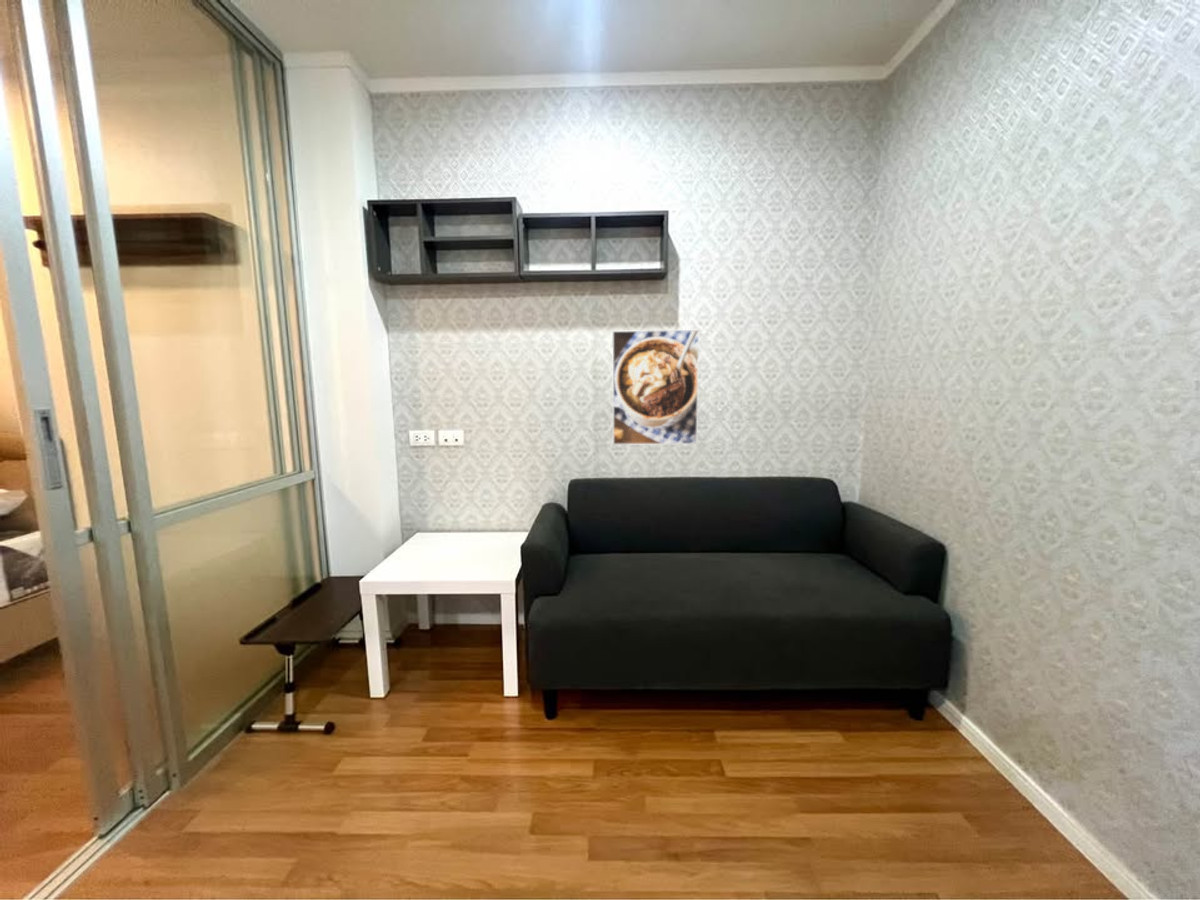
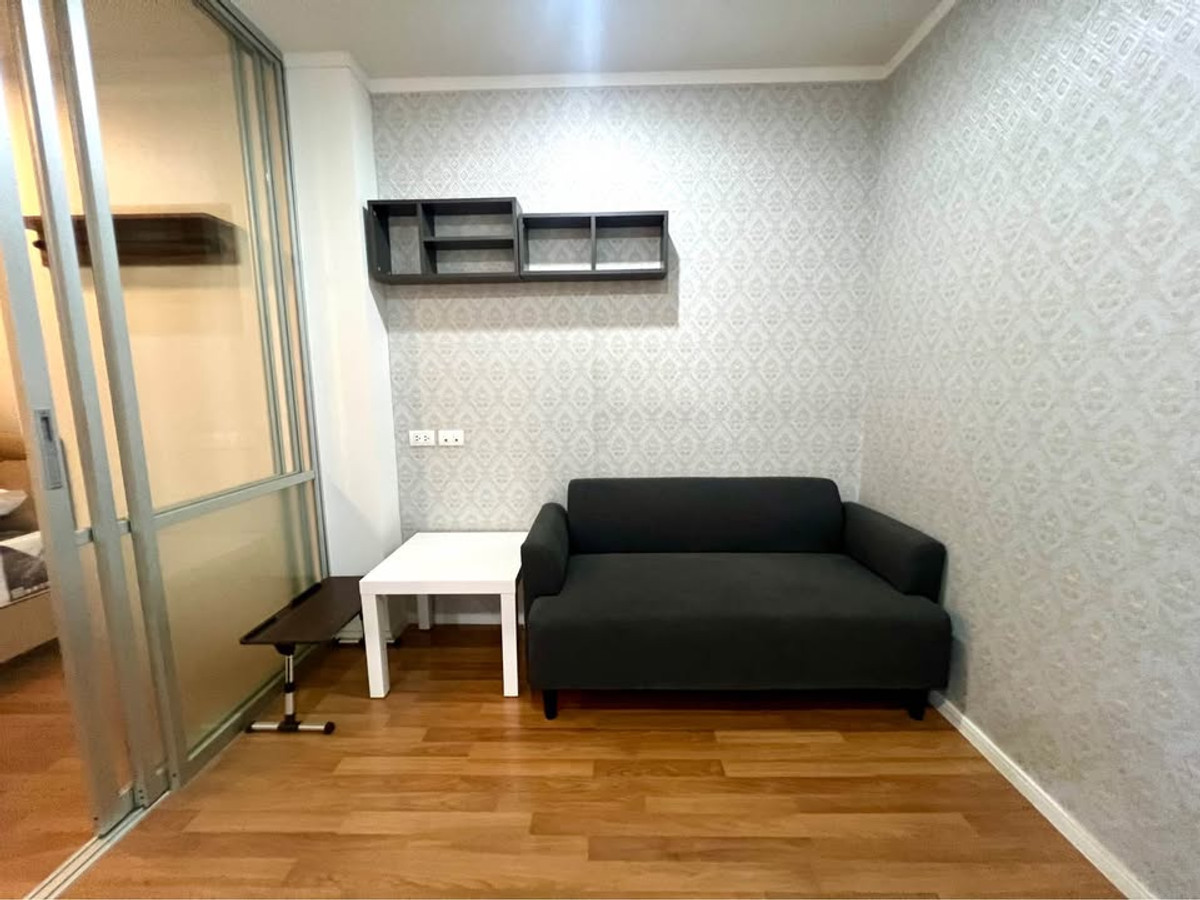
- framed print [611,329,700,446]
